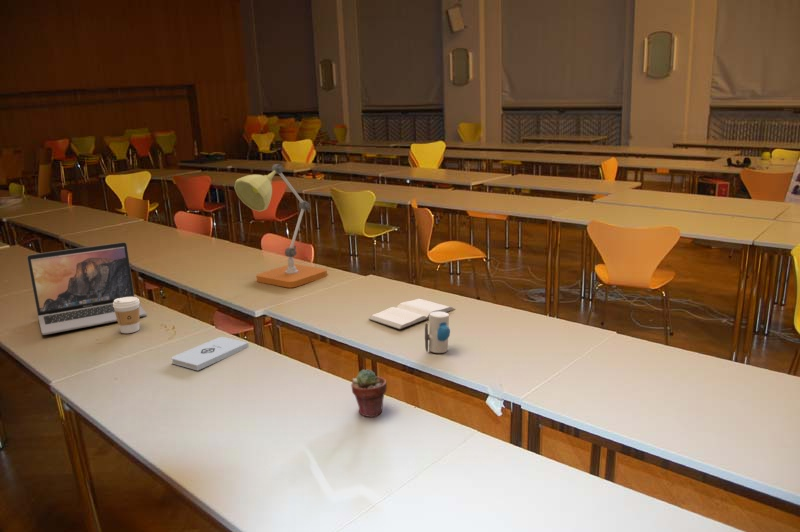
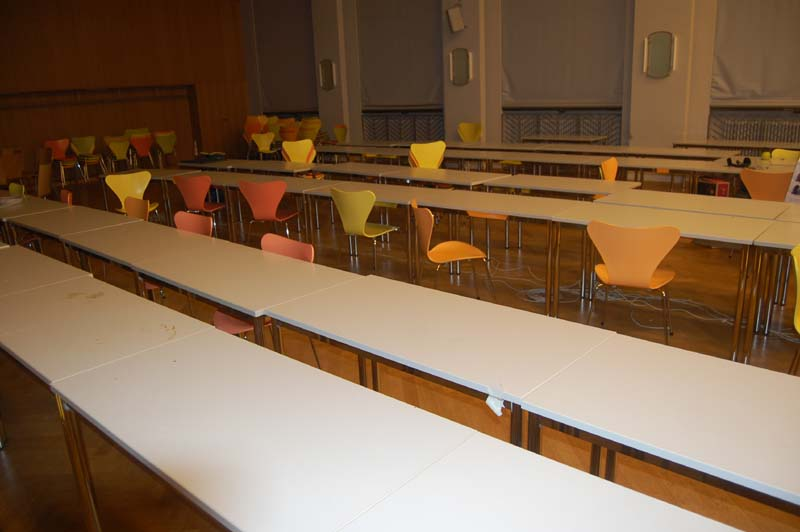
- laptop [26,241,147,336]
- potted succulent [350,368,388,418]
- book [367,298,456,330]
- coffee cup [113,296,141,334]
- desk lamp [233,163,328,289]
- toy [424,311,451,354]
- notepad [171,336,250,372]
